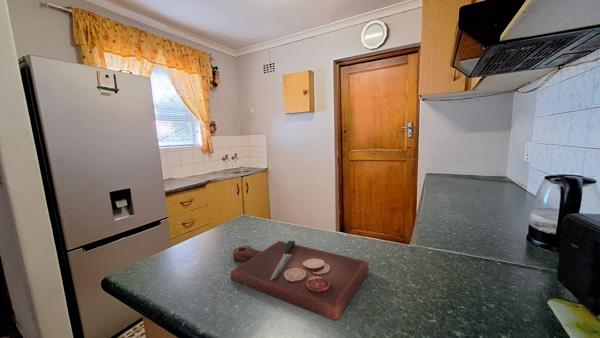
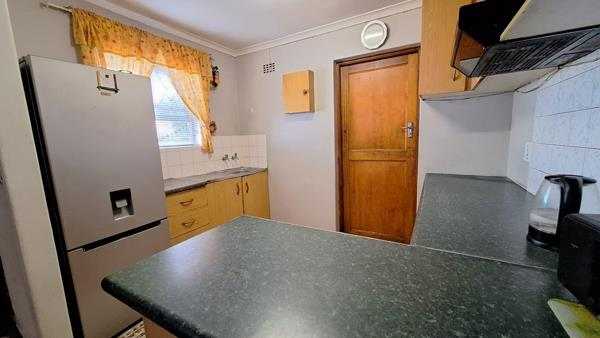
- cutting board [230,240,370,322]
